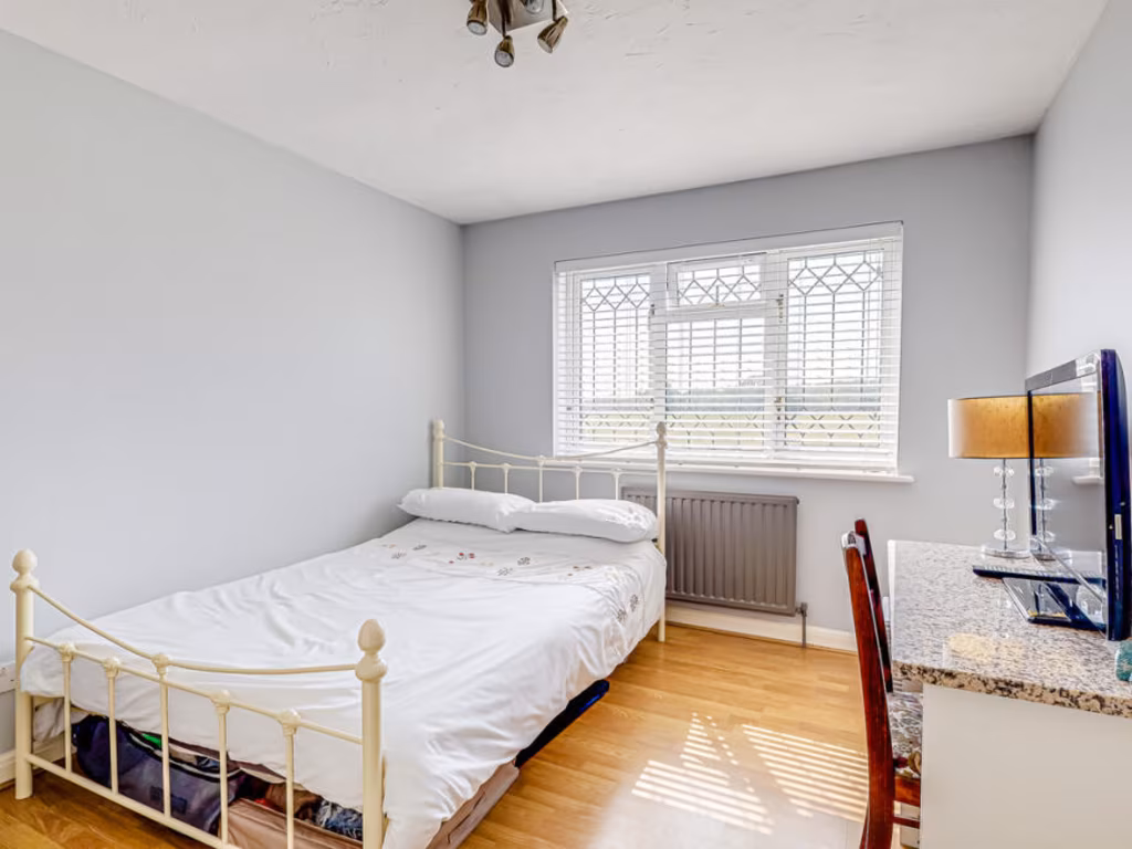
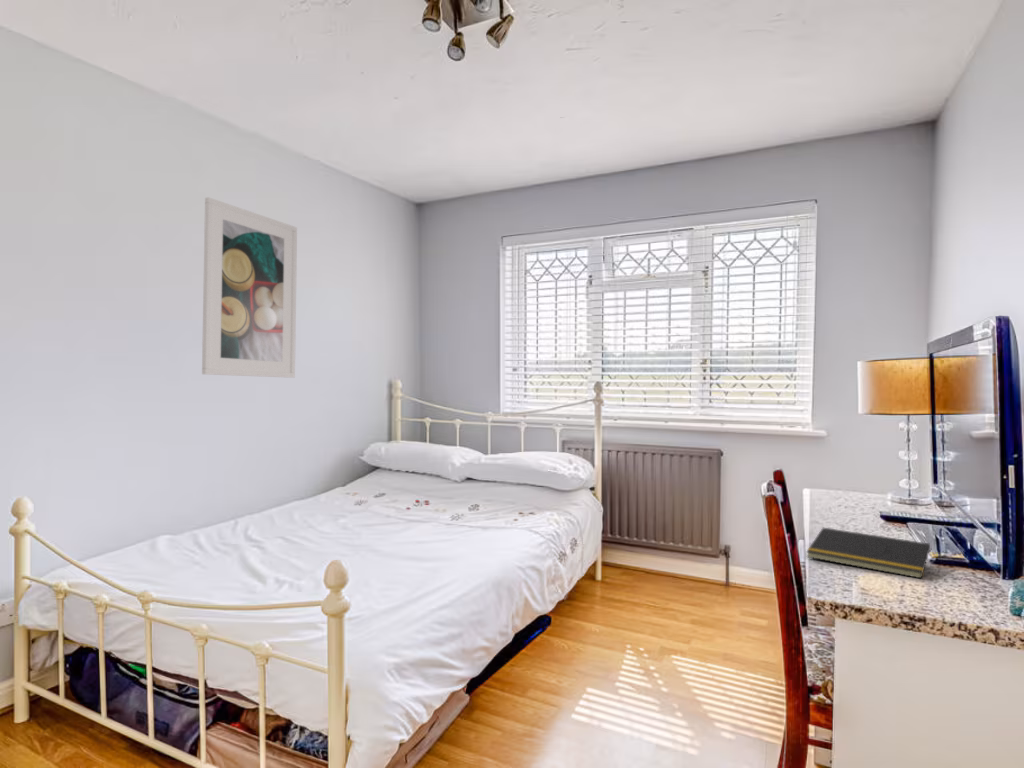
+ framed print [201,196,298,379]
+ notepad [805,527,931,580]
